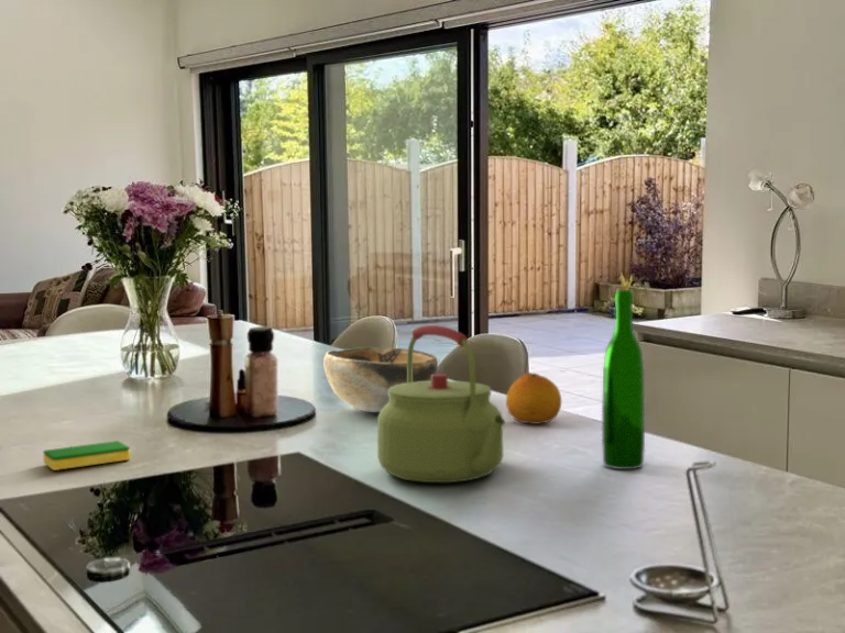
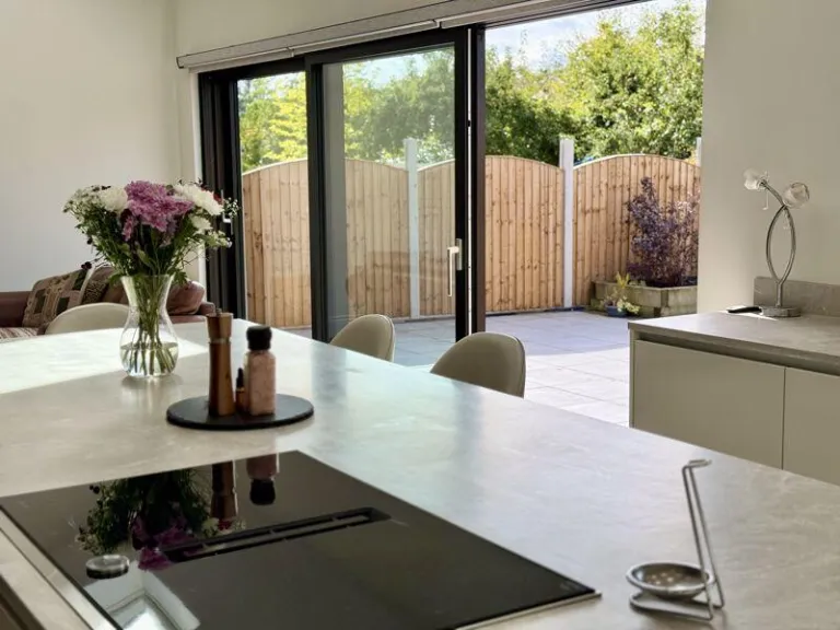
- decorative bowl [322,346,439,413]
- wine bottle [601,289,646,470]
- kettle [376,324,506,484]
- fruit [505,371,562,425]
- dish sponge [42,440,131,471]
